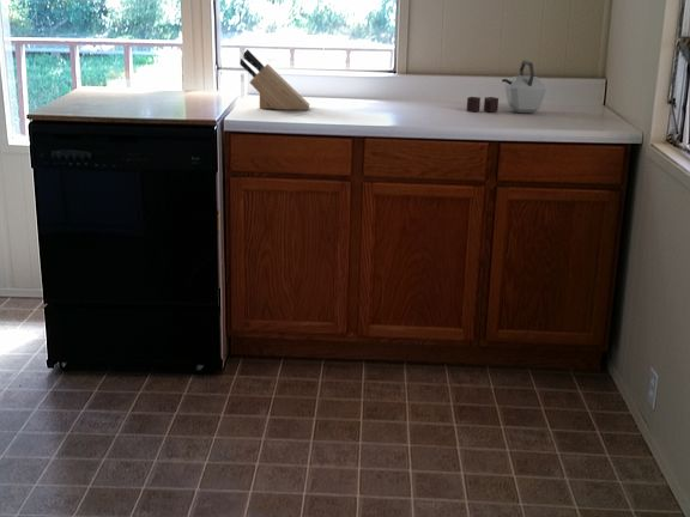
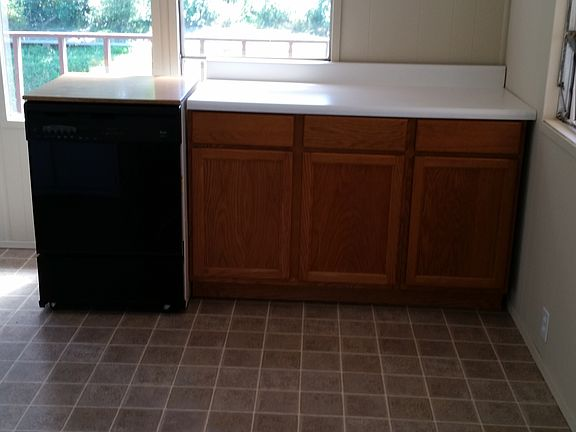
- kettle [466,59,547,114]
- knife block [238,48,310,111]
